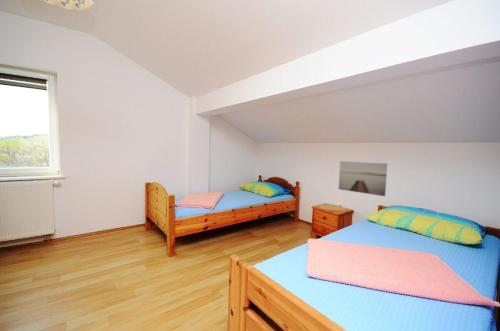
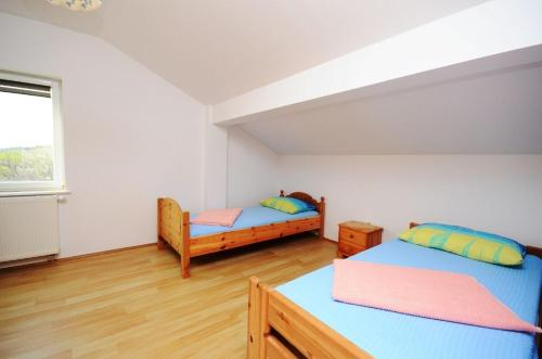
- wall art [338,160,388,197]
